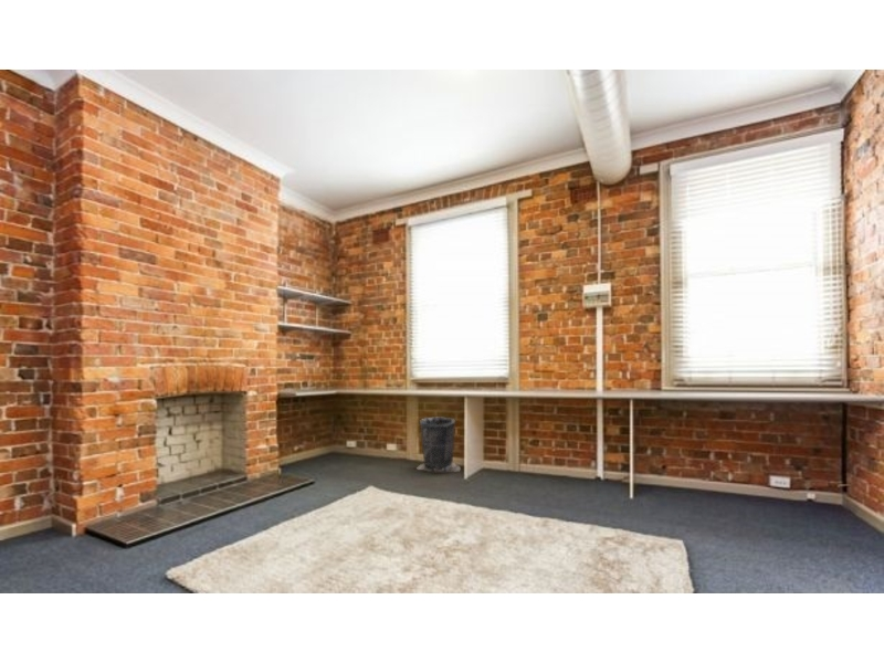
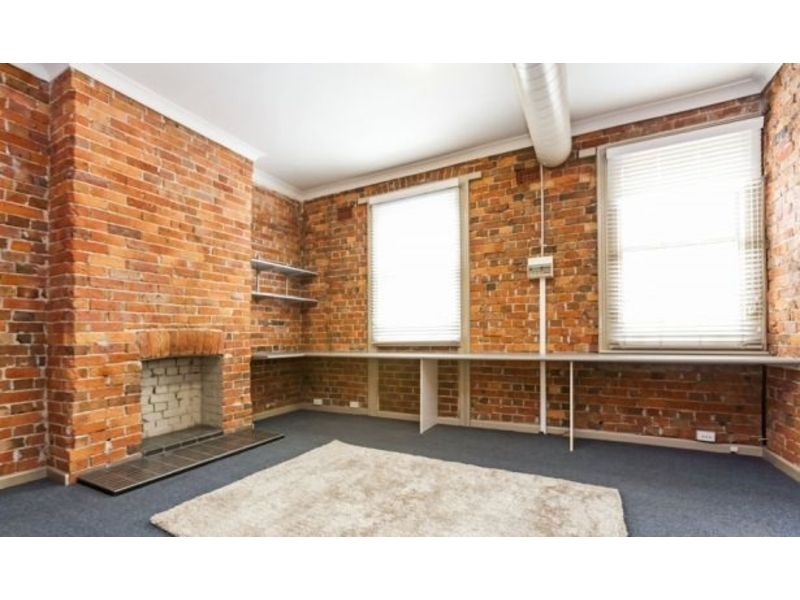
- trash can [415,417,462,473]
